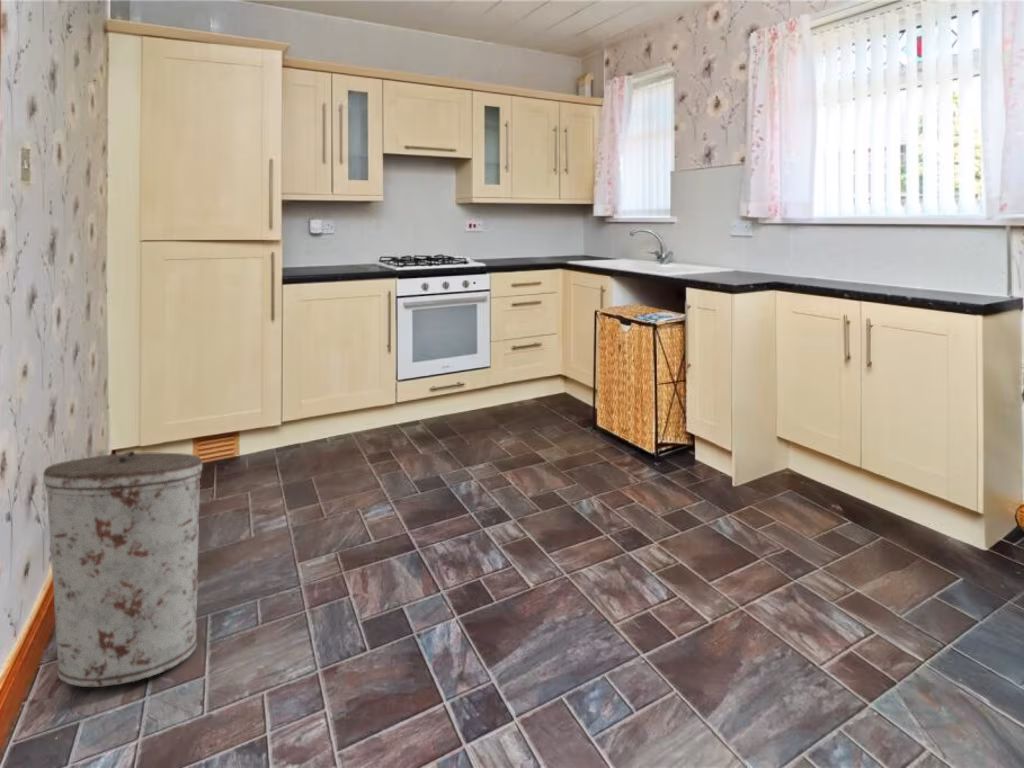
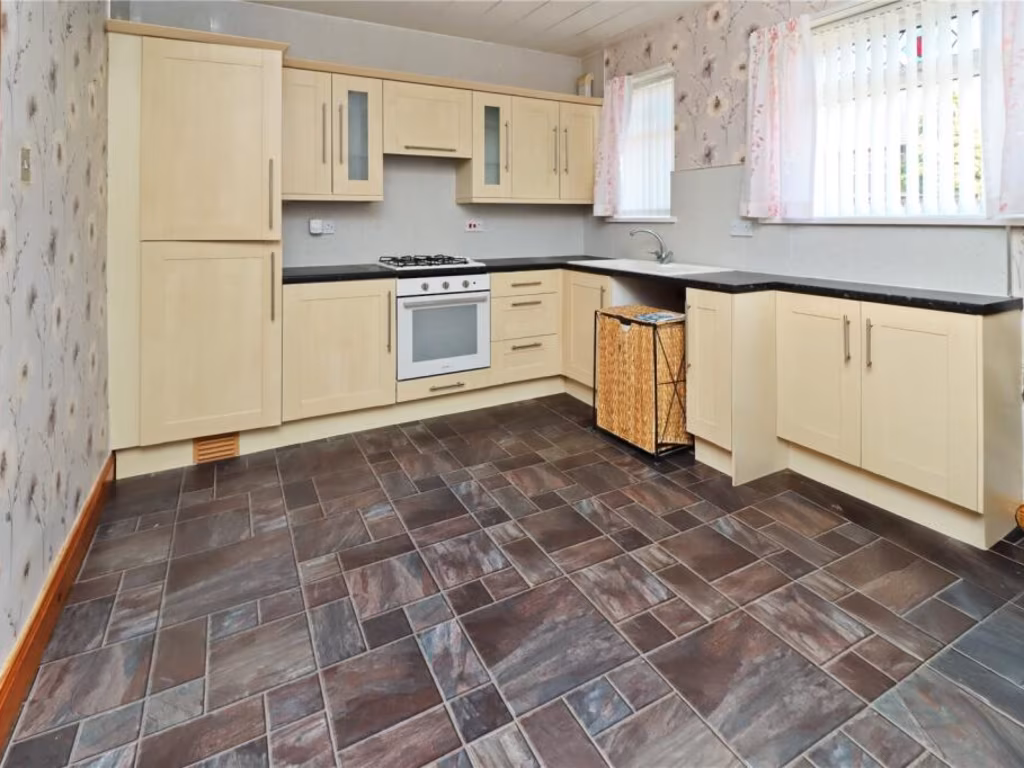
- trash can [42,450,203,688]
